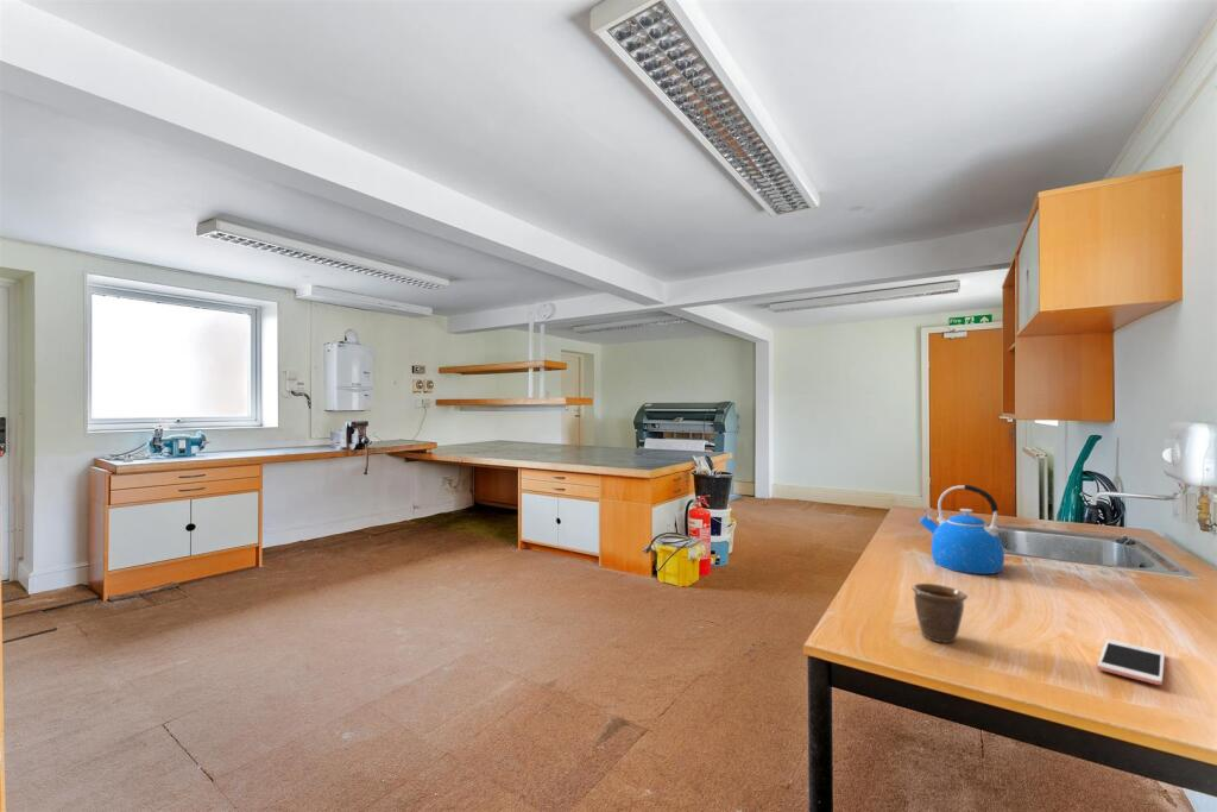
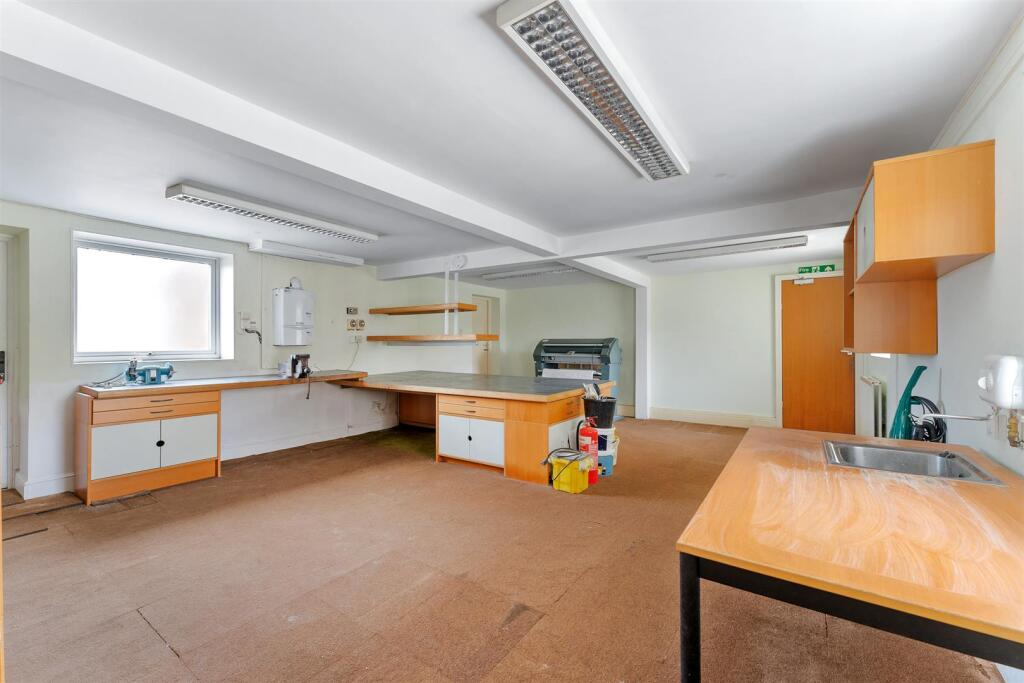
- cell phone [1097,638,1166,686]
- mug [910,583,969,644]
- kettle [918,484,1005,575]
